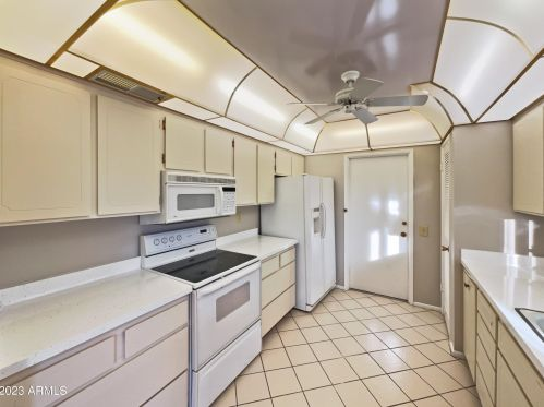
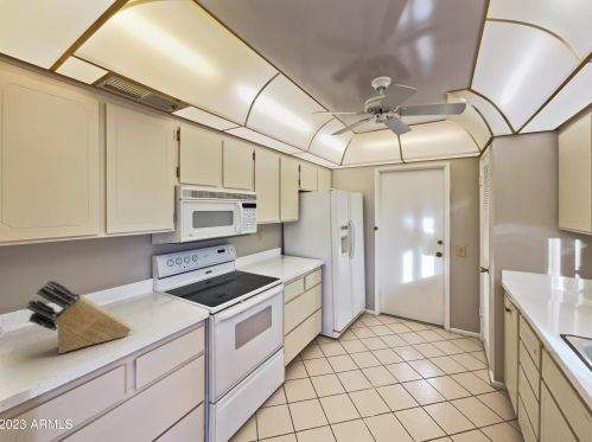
+ knife block [25,280,133,354]
